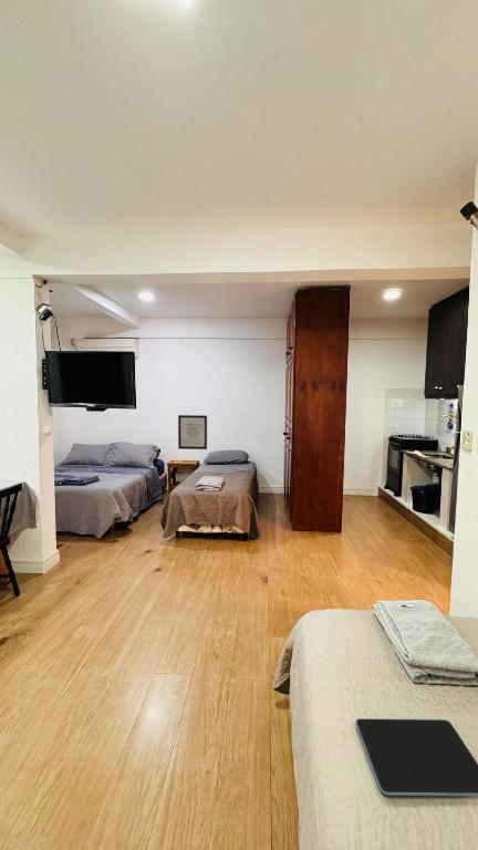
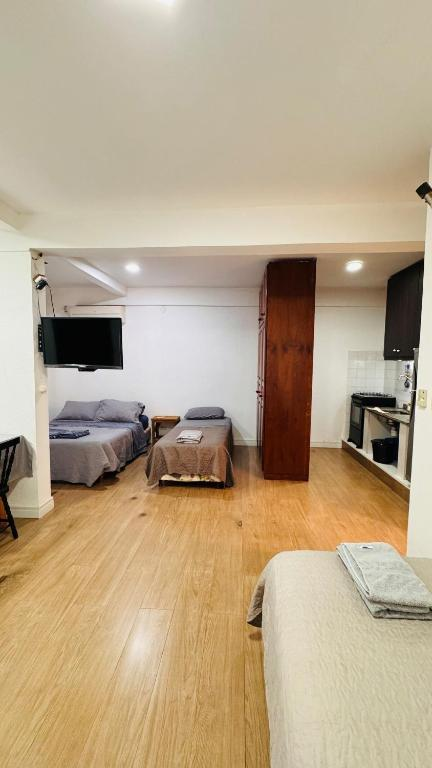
- wall art [177,414,208,450]
- tablet [355,717,478,797]
